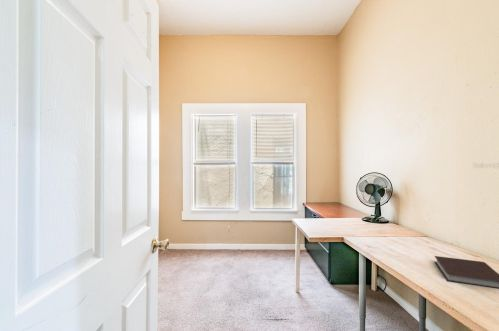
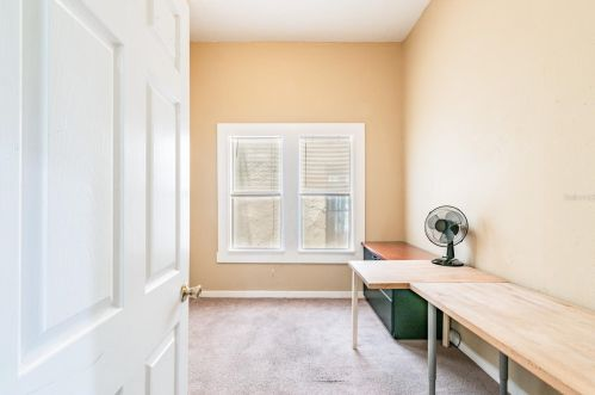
- notebook [434,255,499,290]
